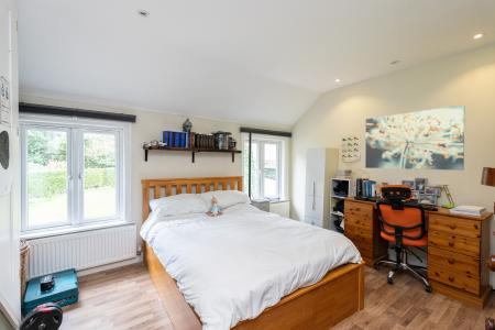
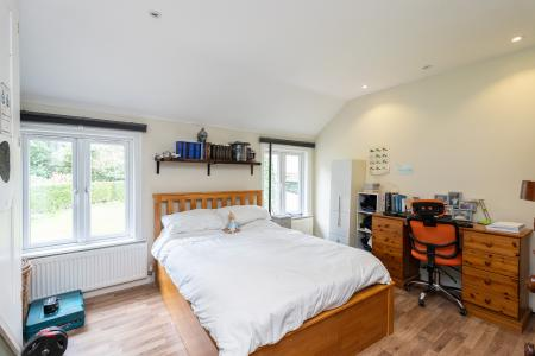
- wall art [364,103,465,172]
